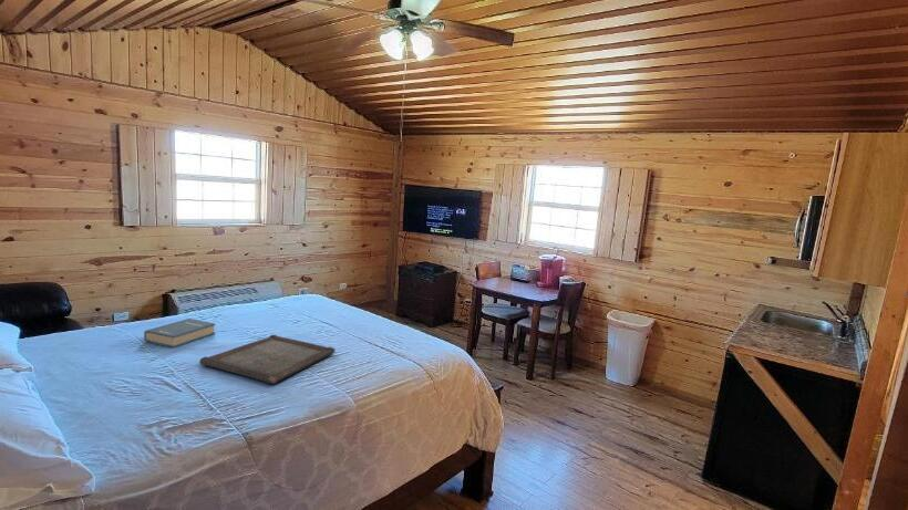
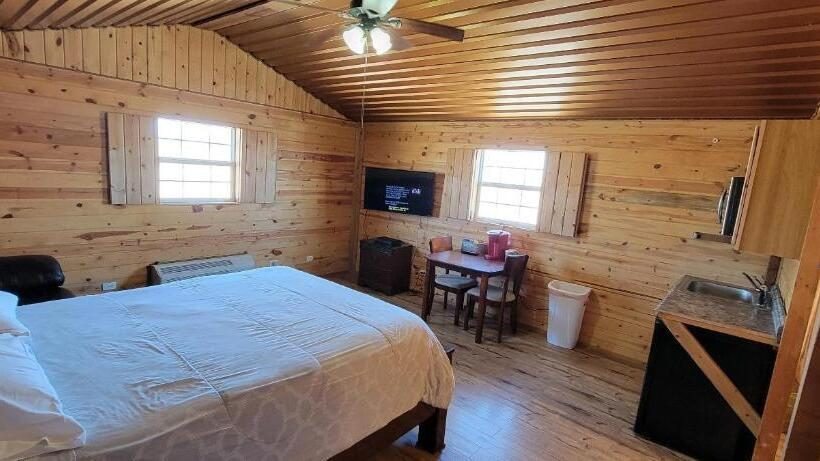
- hardback book [143,318,216,348]
- serving tray [198,334,337,385]
